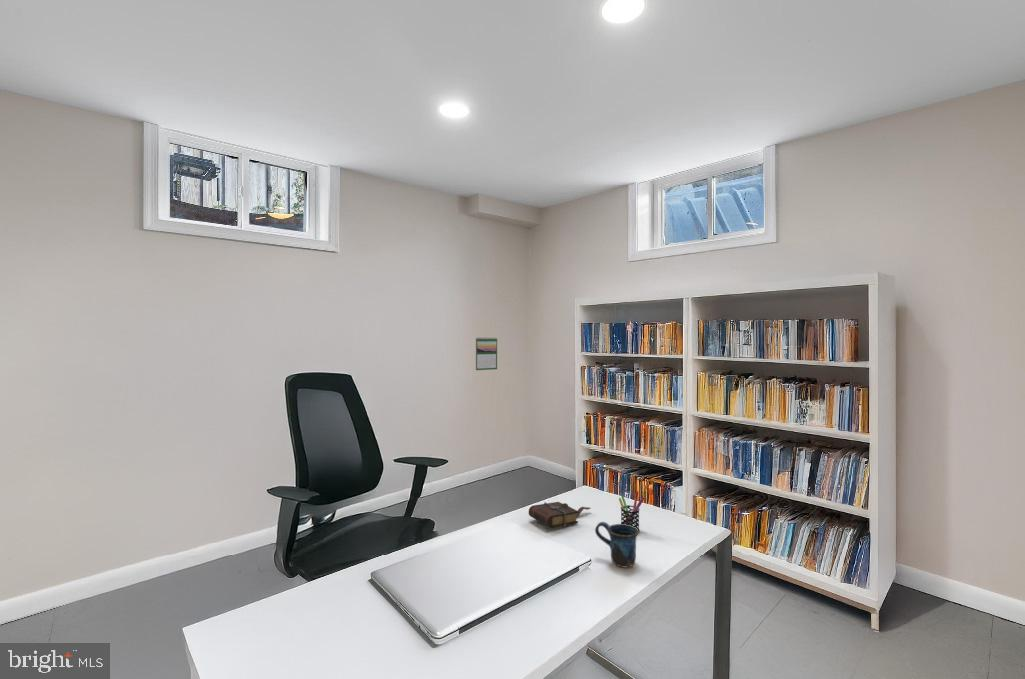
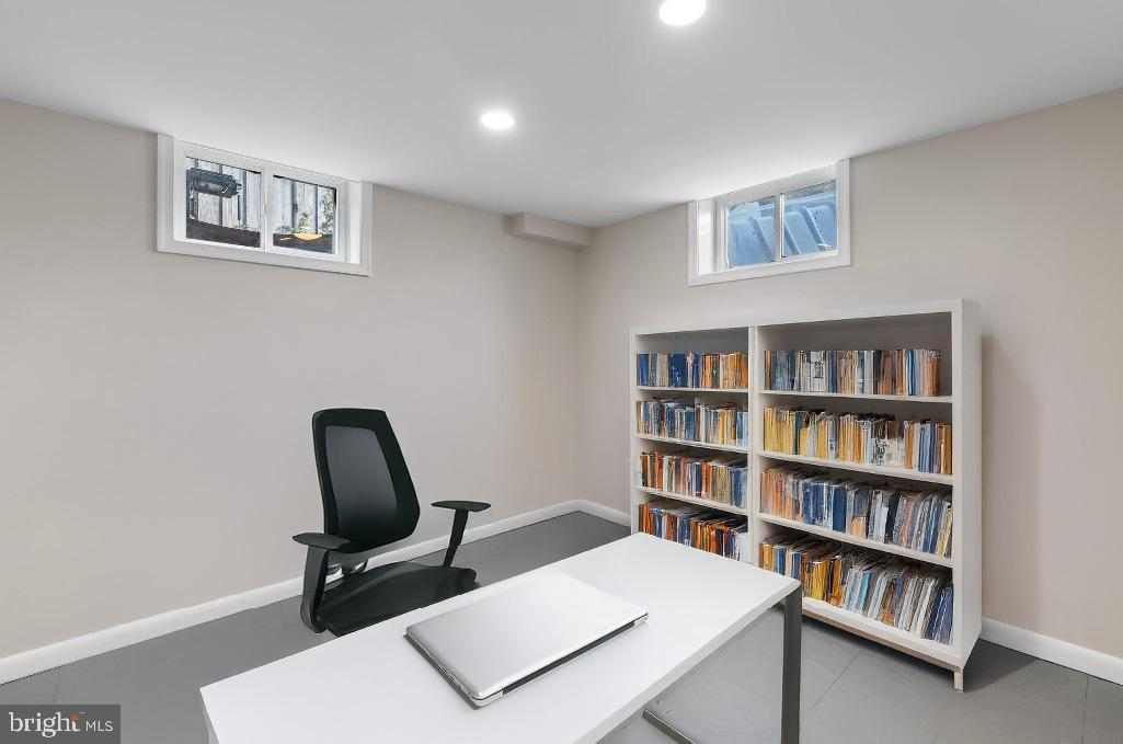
- mug [594,521,640,568]
- book [528,501,592,529]
- calendar [475,336,498,371]
- pen holder [618,490,646,532]
